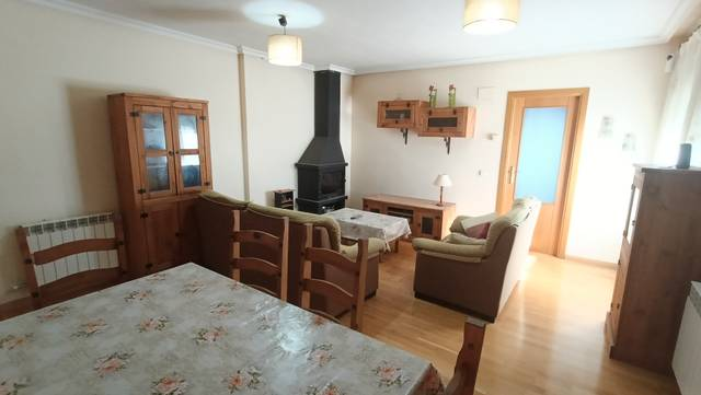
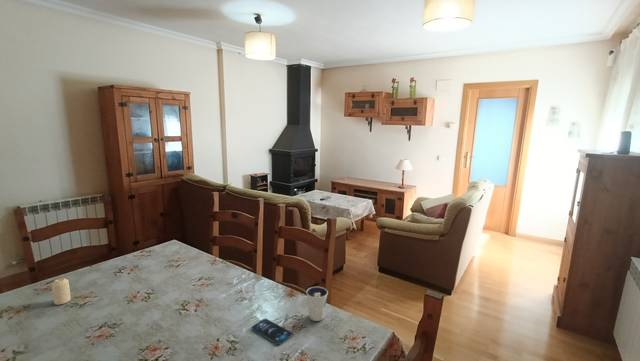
+ smartphone [250,318,293,346]
+ candle [51,277,72,306]
+ dixie cup [305,286,329,322]
